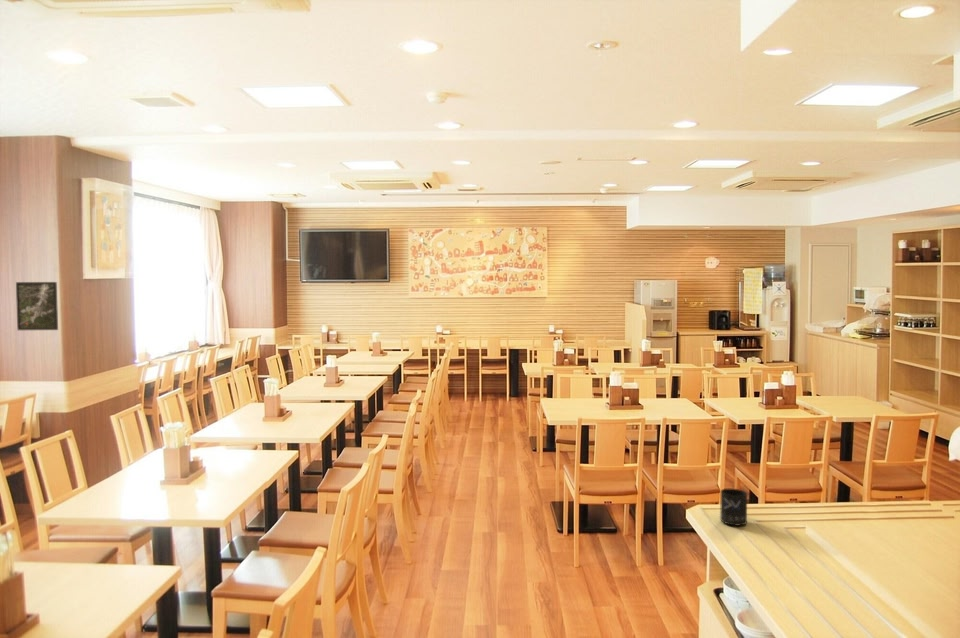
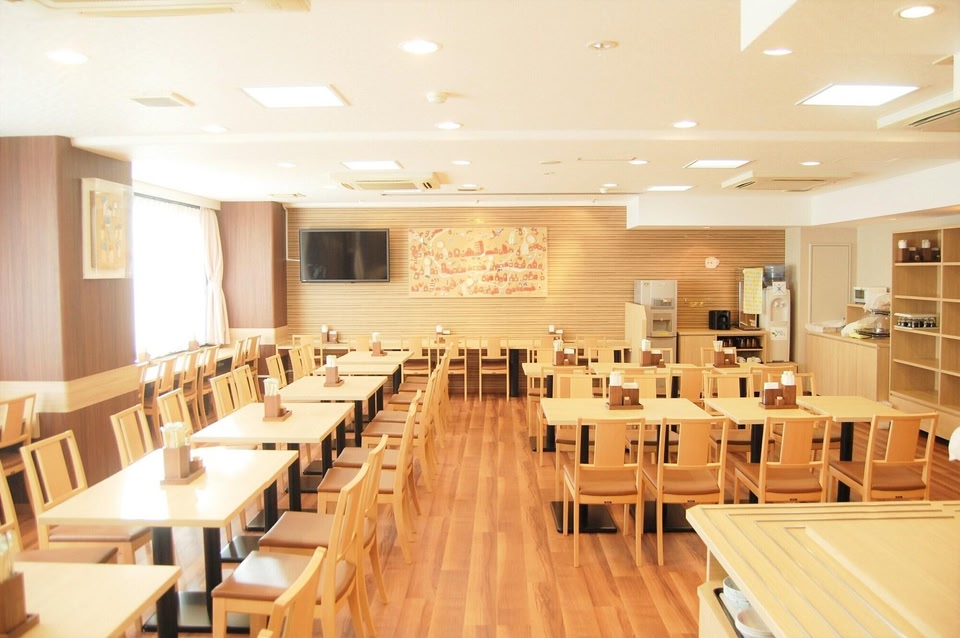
- mug [719,488,748,527]
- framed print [15,281,59,331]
